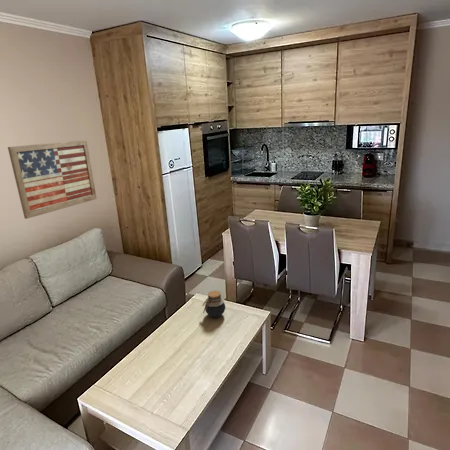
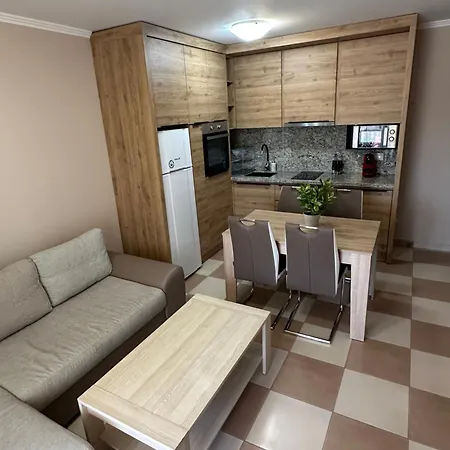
- jar [201,289,226,318]
- wall art [7,139,98,220]
